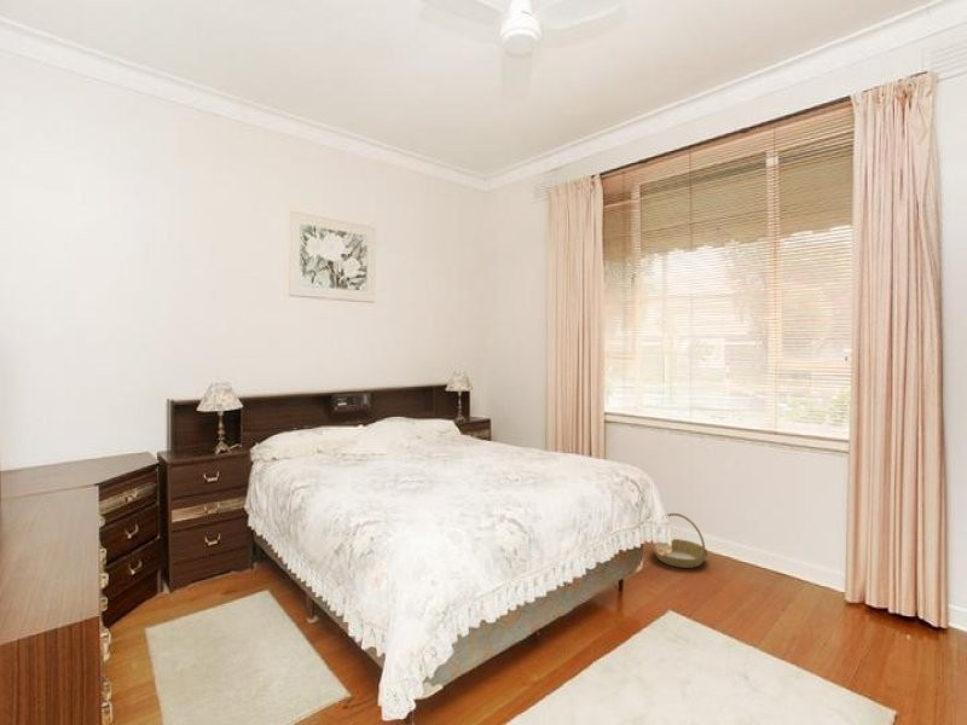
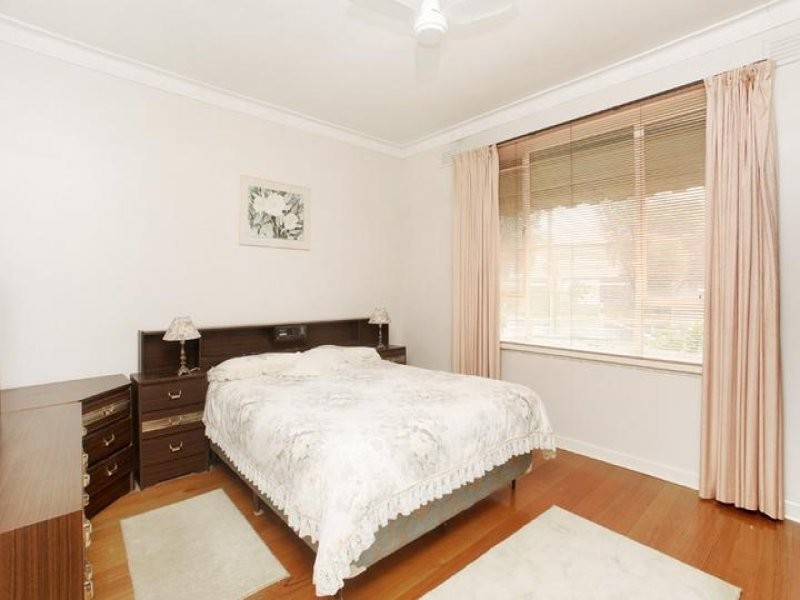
- basket [650,512,710,569]
